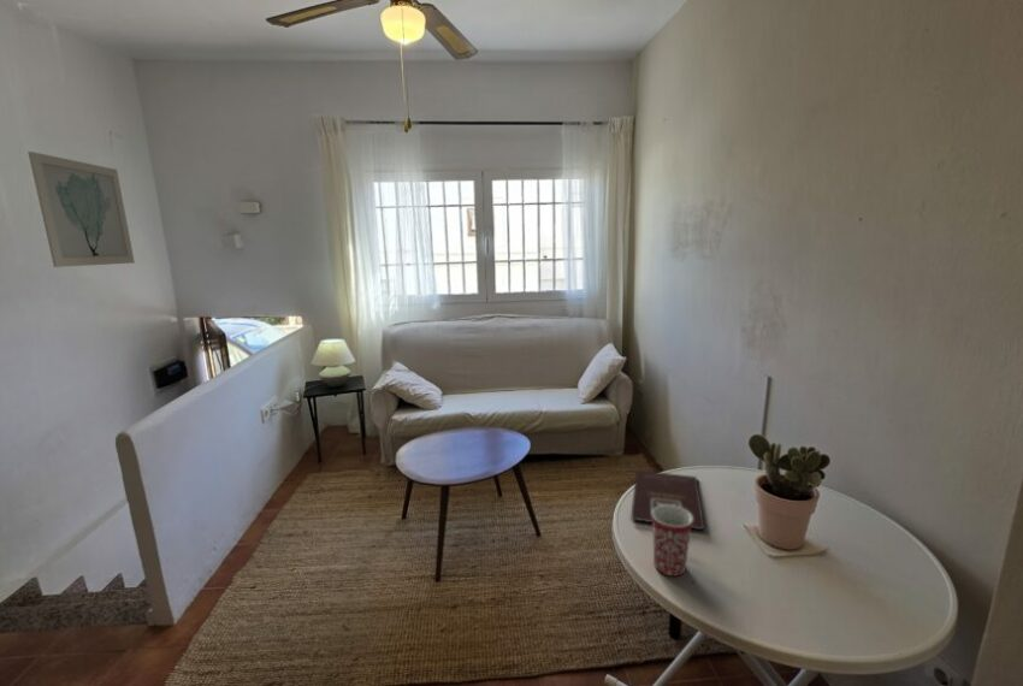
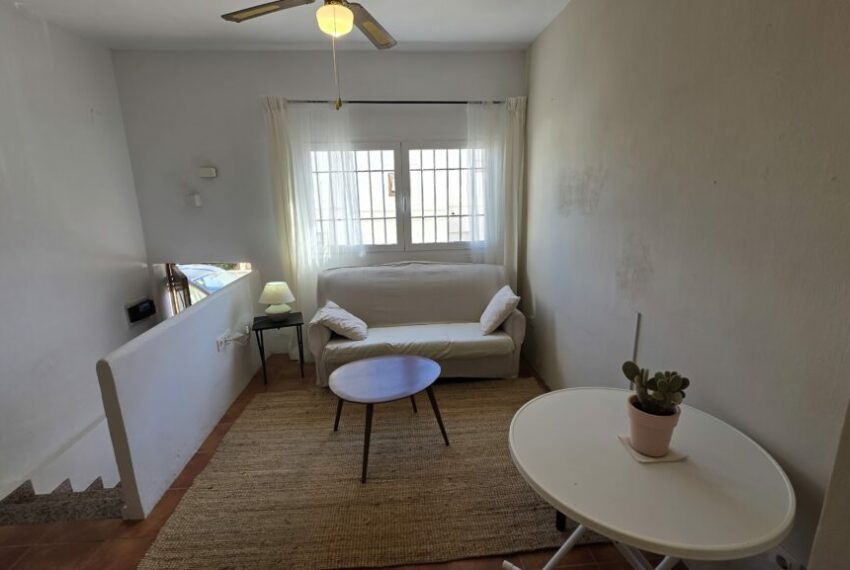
- wall art [26,150,136,268]
- book [629,468,705,532]
- mug [651,505,693,578]
